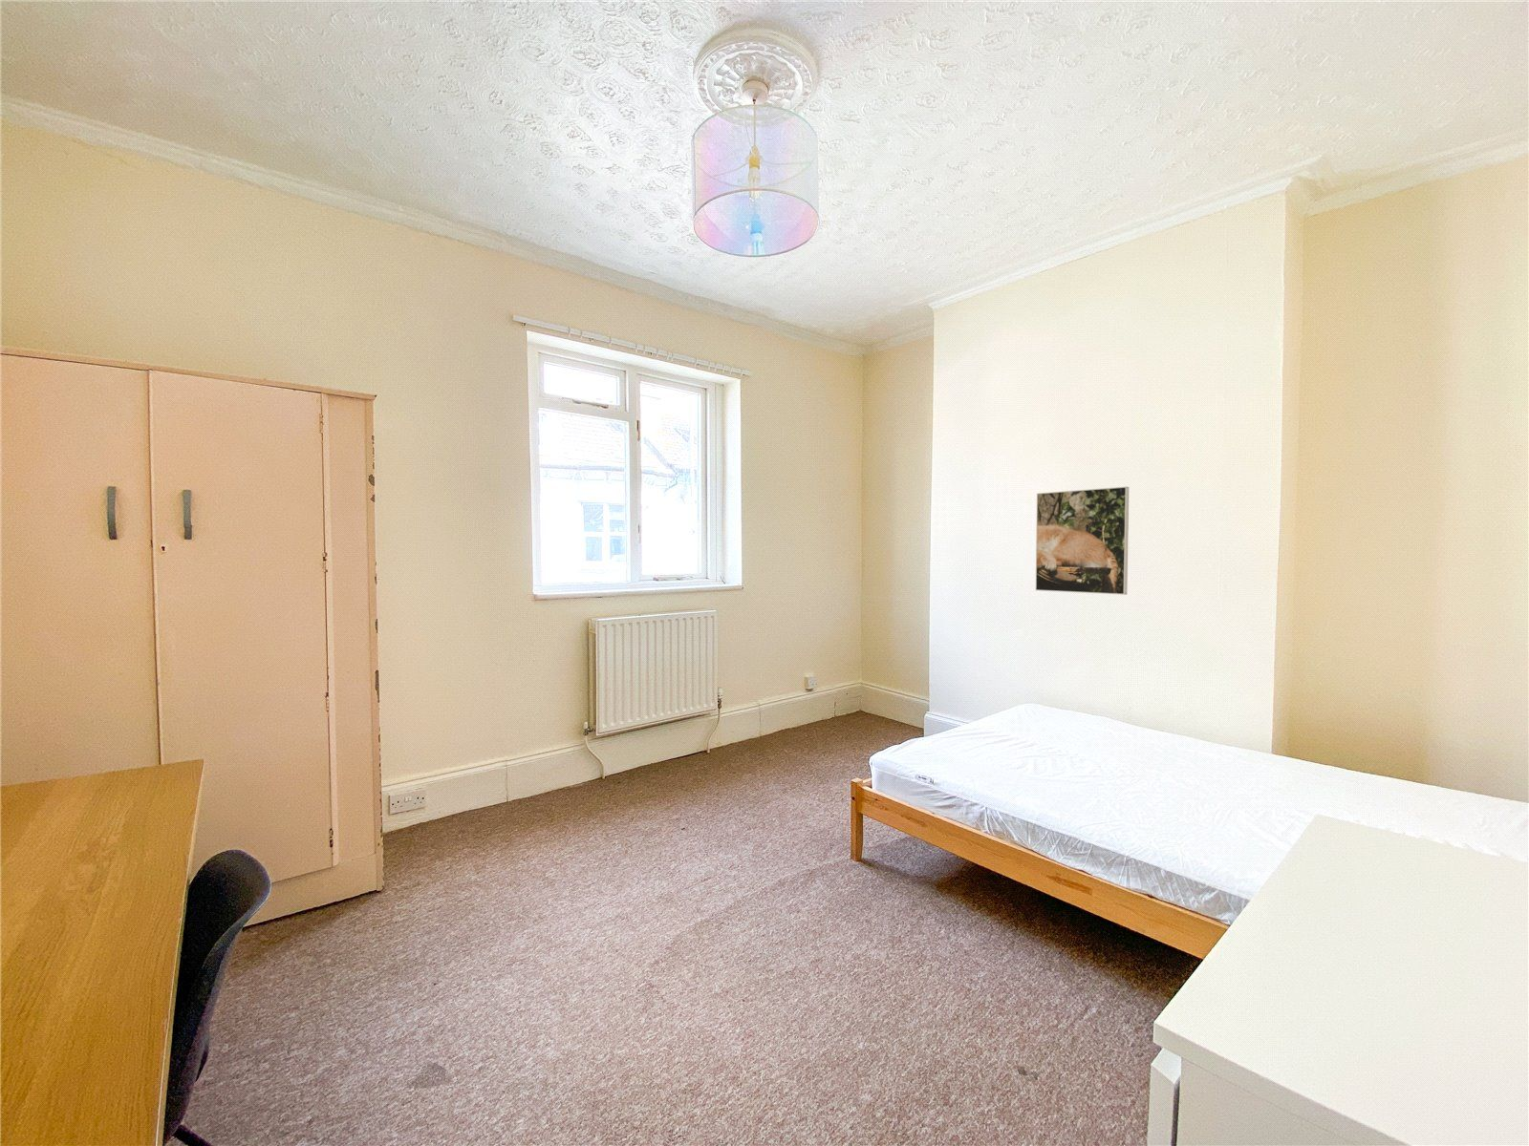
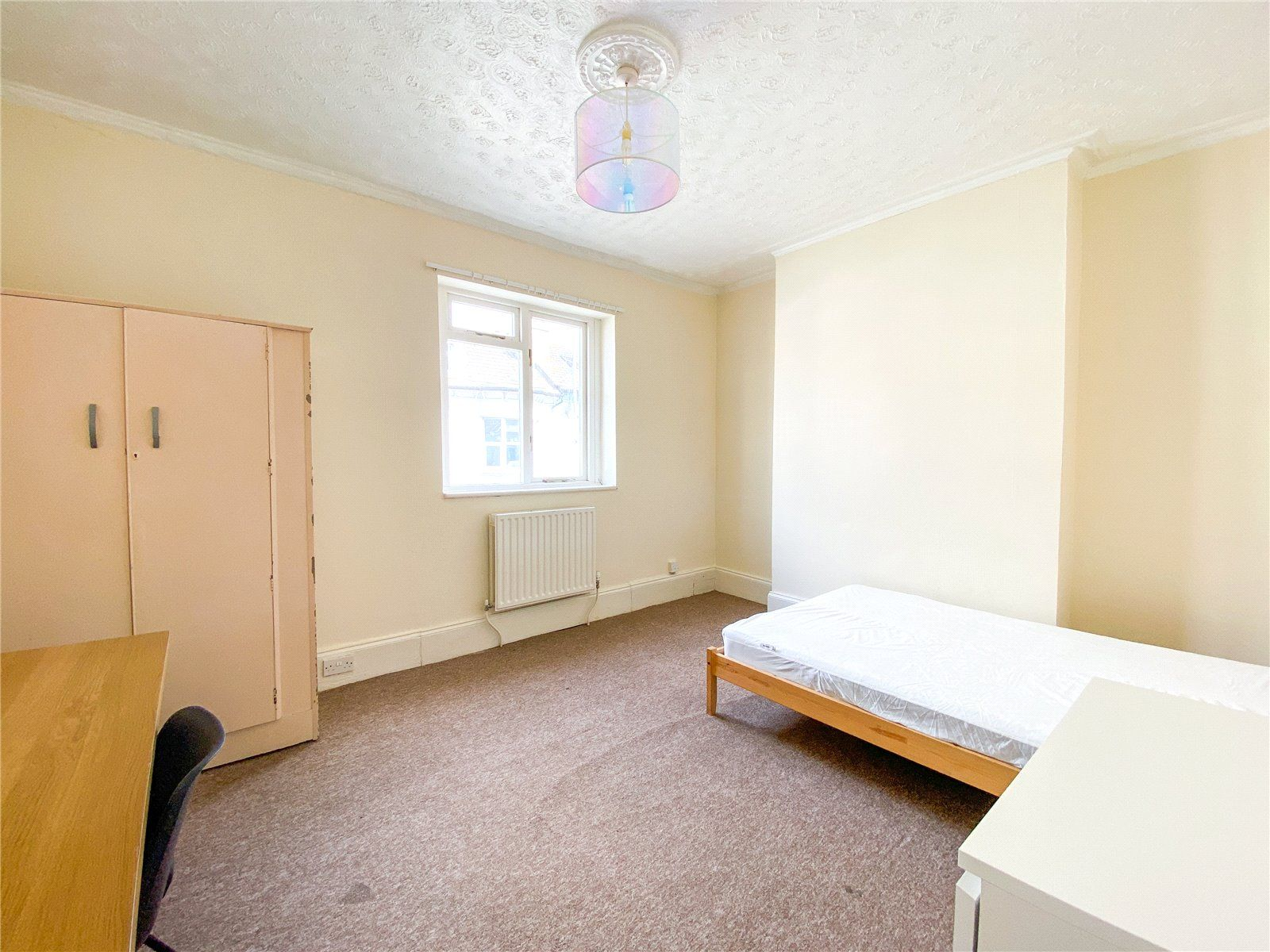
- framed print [1035,486,1129,596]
